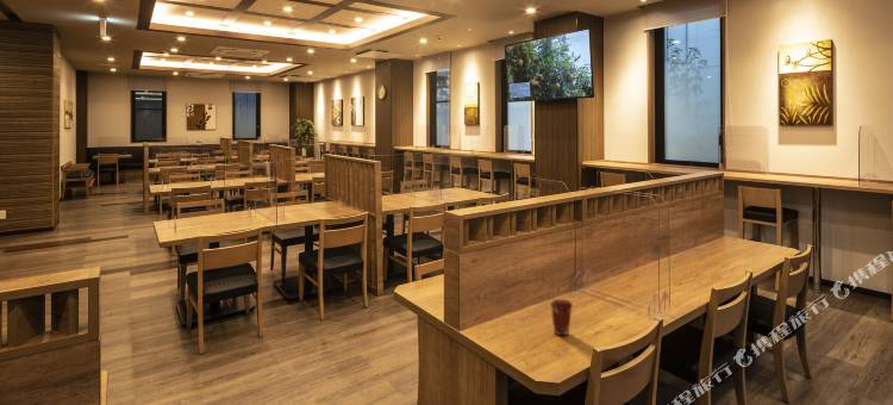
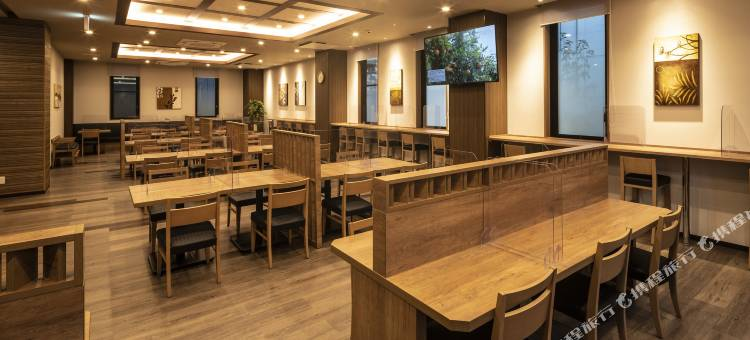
- coffee cup [549,299,574,336]
